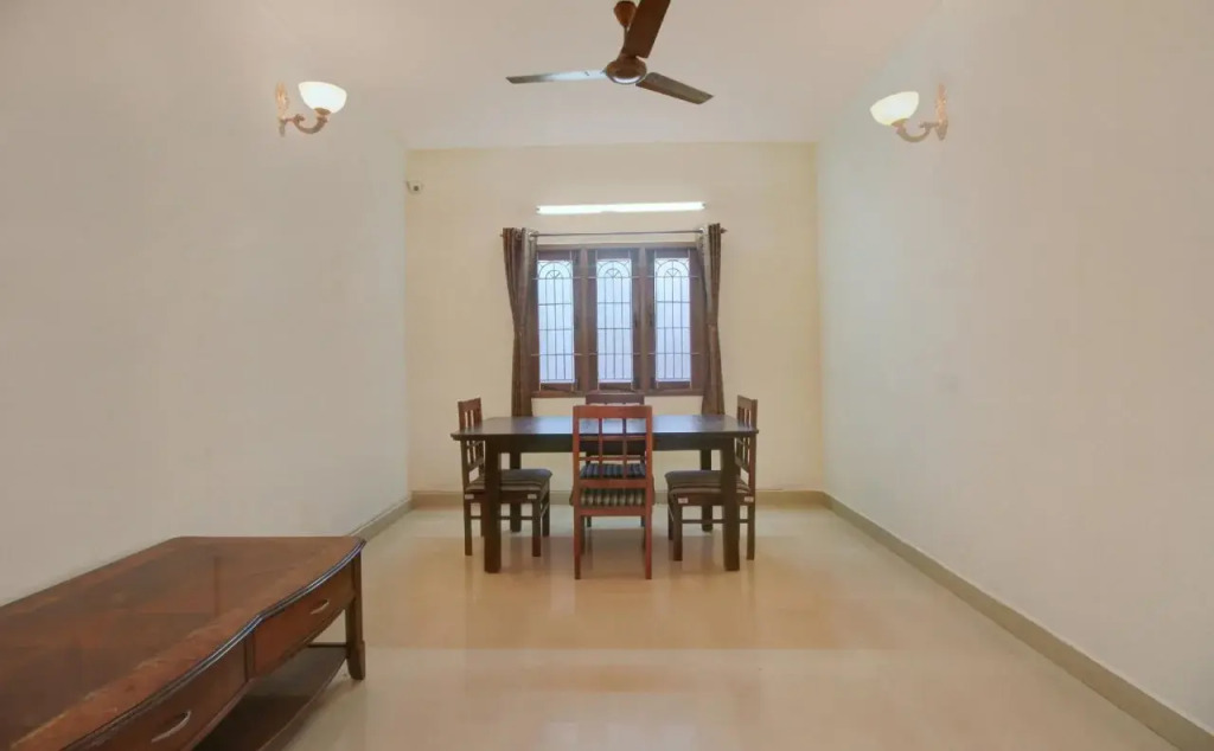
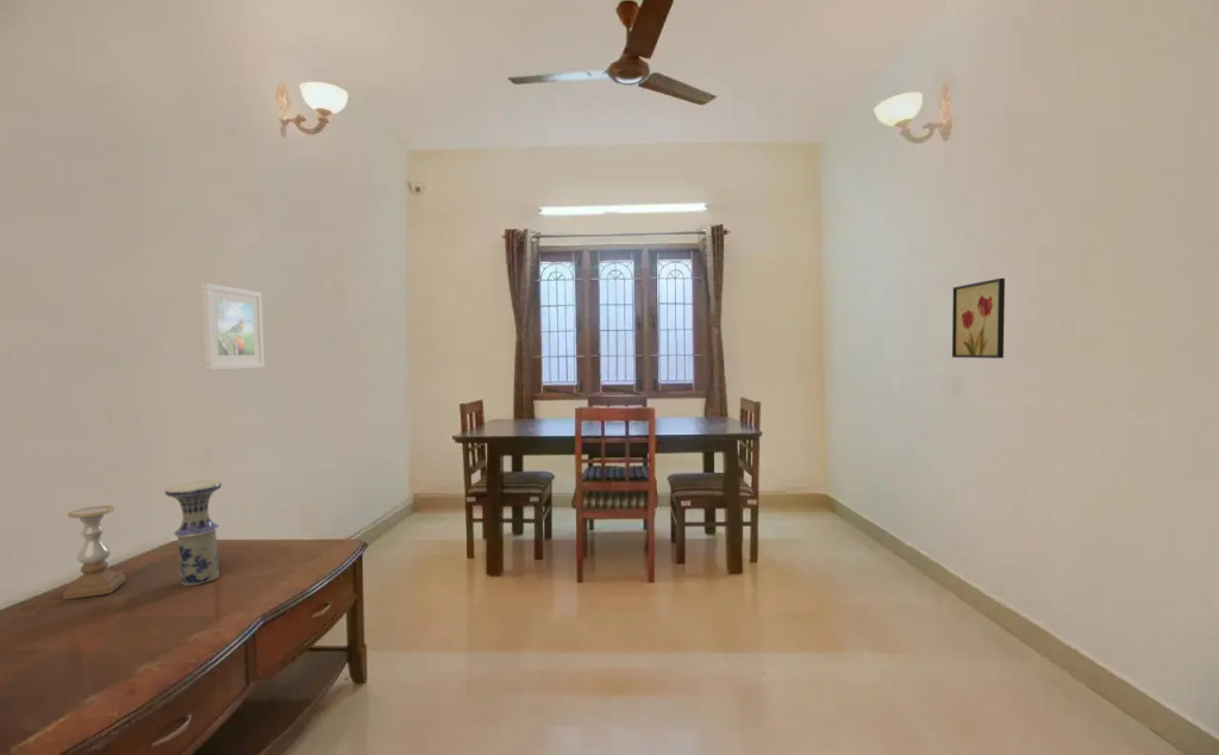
+ wall art [951,277,1006,360]
+ candle holder [62,505,126,601]
+ vase [164,479,223,587]
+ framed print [200,282,265,372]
